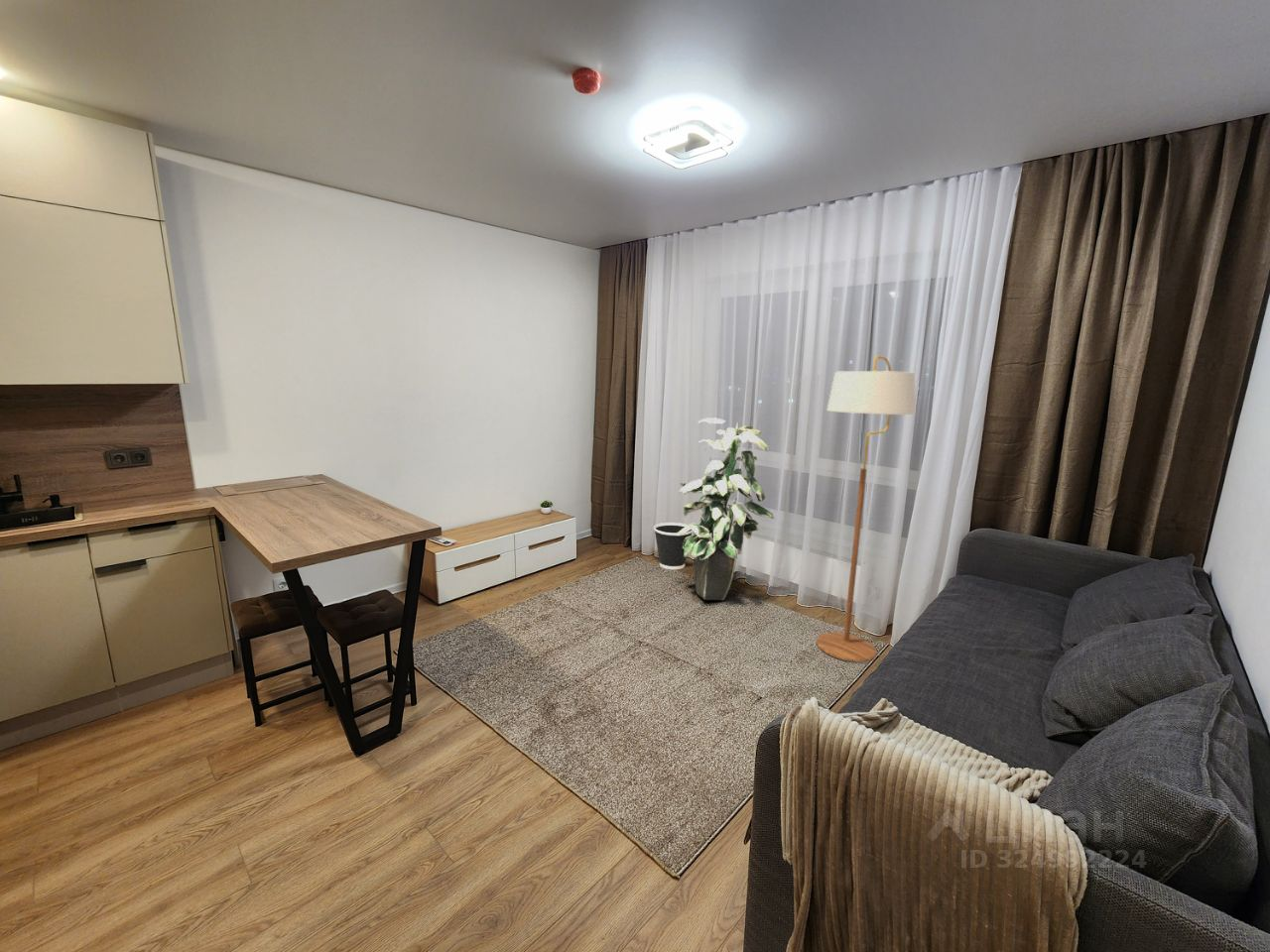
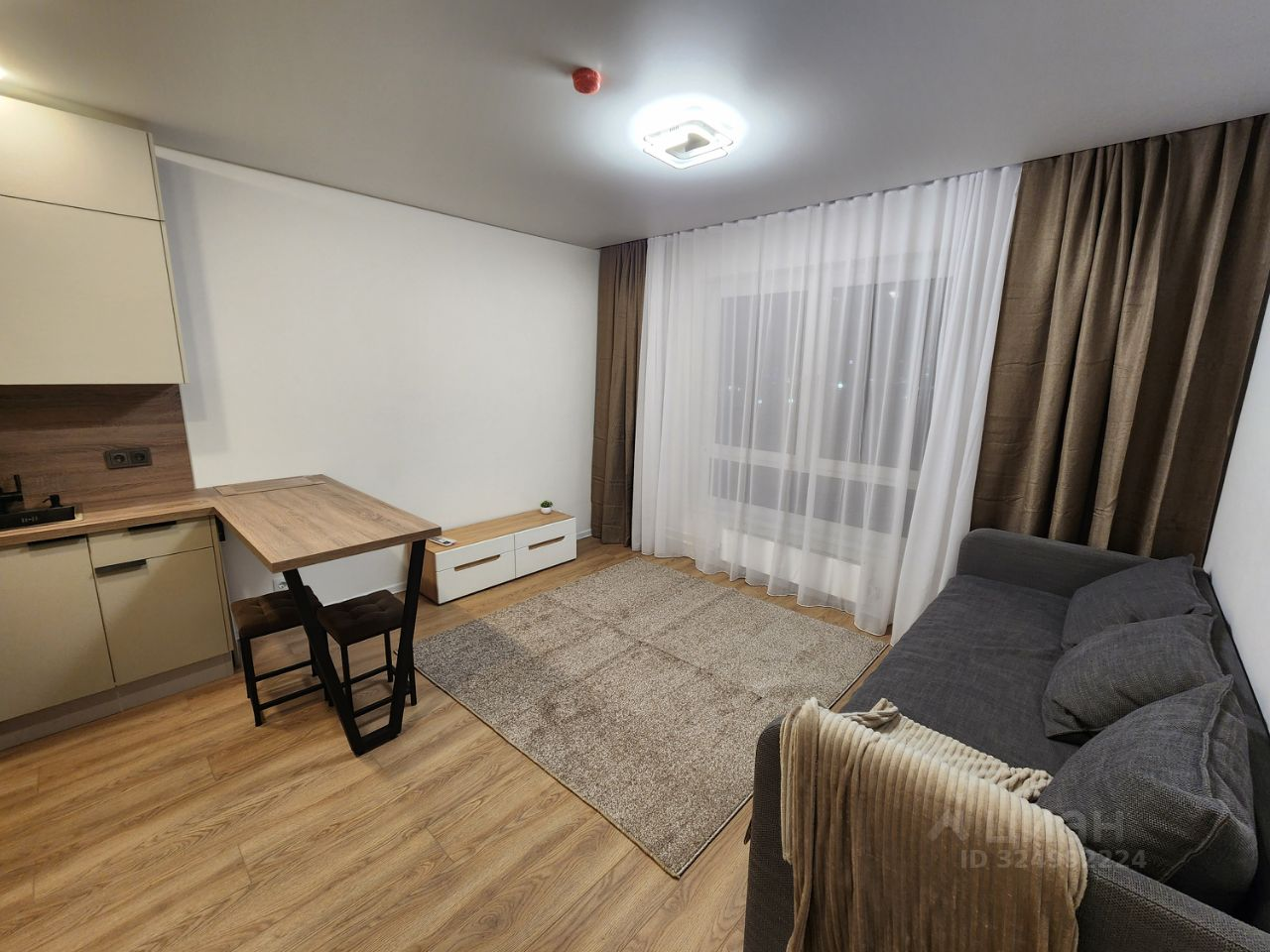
- wastebasket [653,522,694,570]
- floor lamp [816,355,917,662]
- indoor plant [677,416,775,601]
